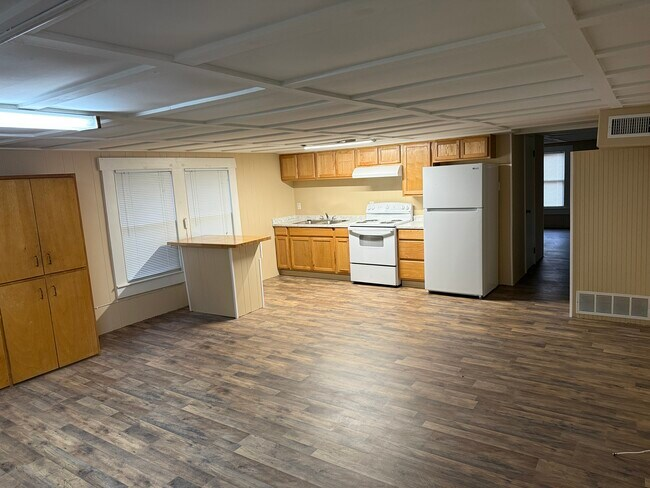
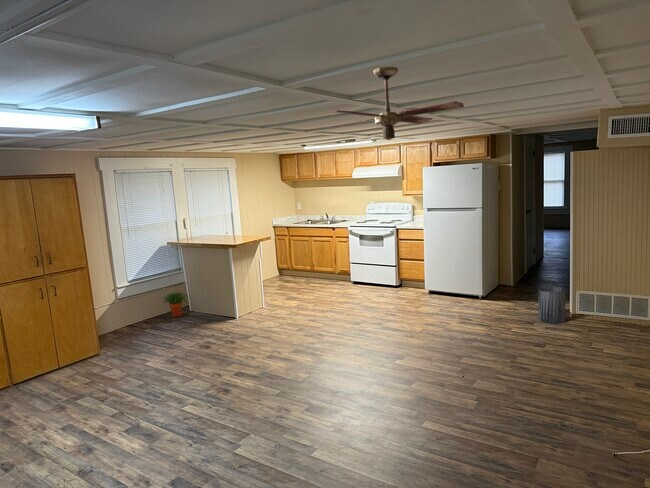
+ ceiling fan [324,66,465,141]
+ potted plant [161,291,190,318]
+ trash can [537,285,566,324]
